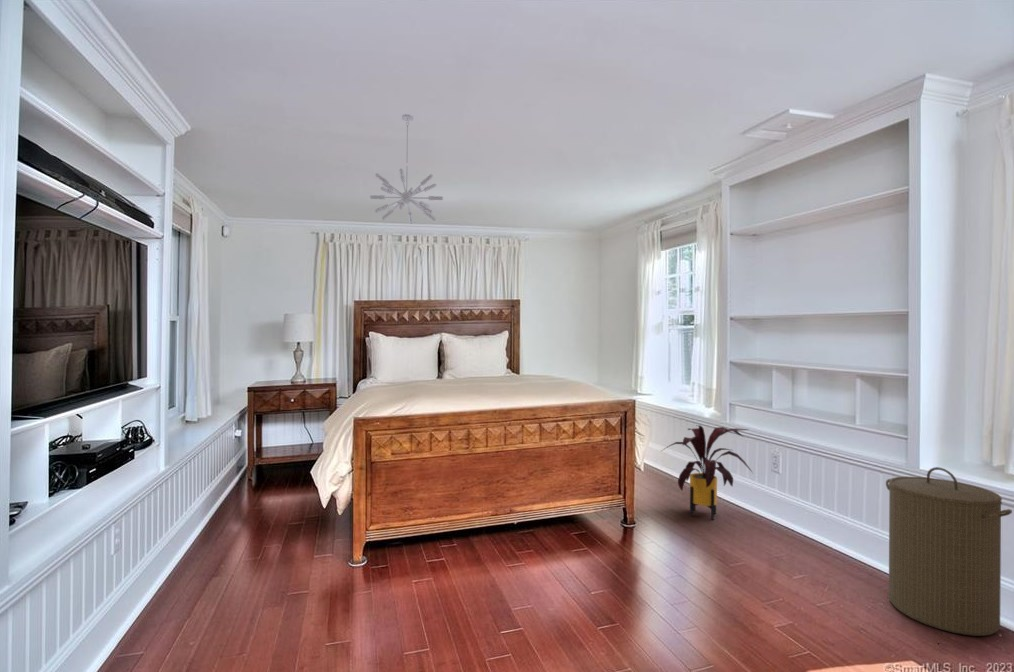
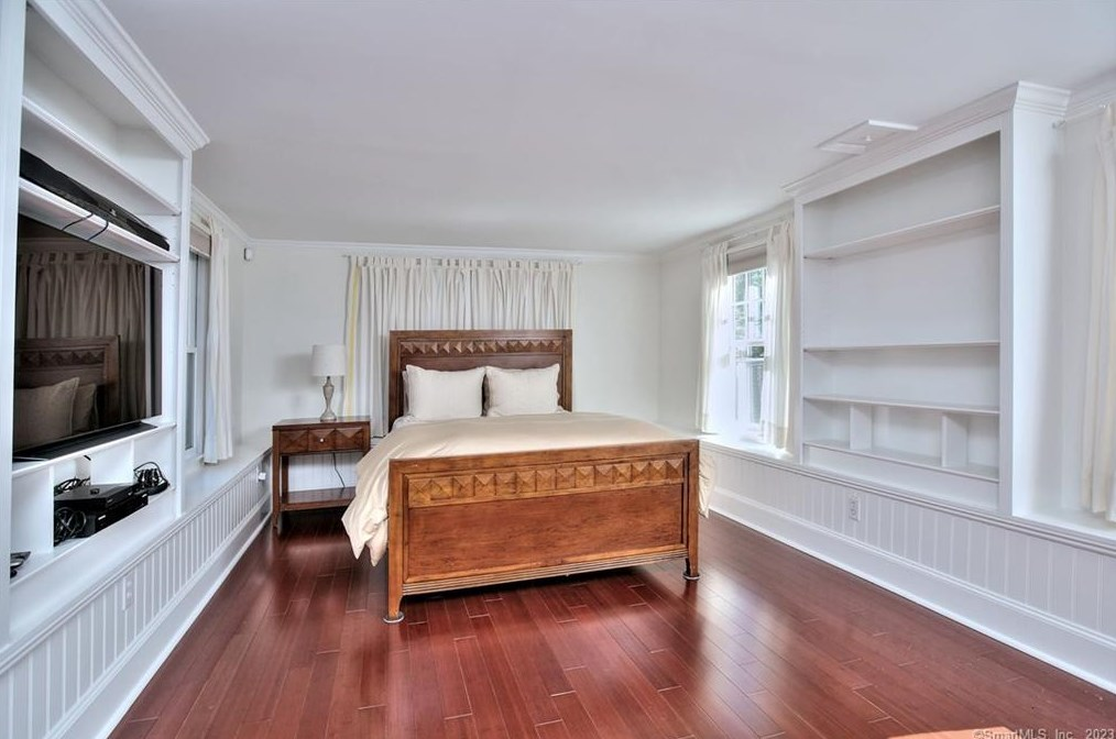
- chandelier [369,113,444,225]
- laundry hamper [885,466,1013,637]
- house plant [661,424,754,521]
